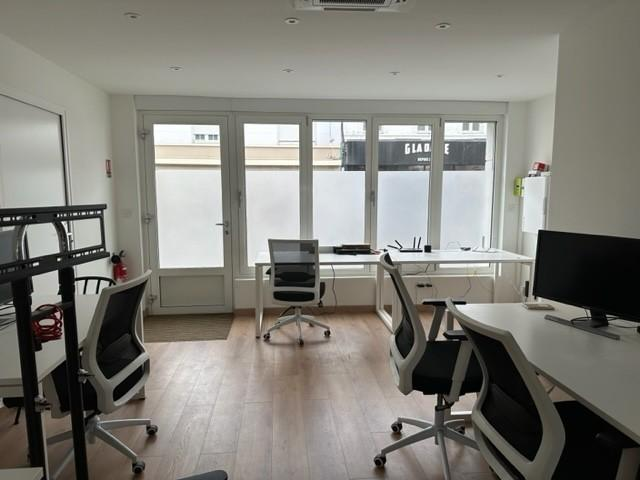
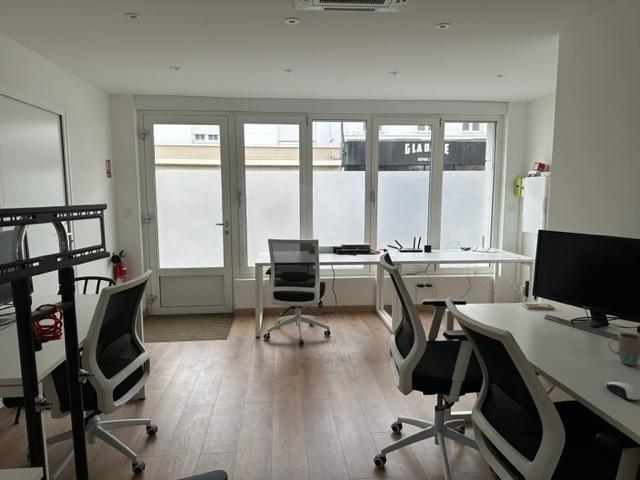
+ mug [607,332,640,367]
+ computer mouse [605,380,640,402]
